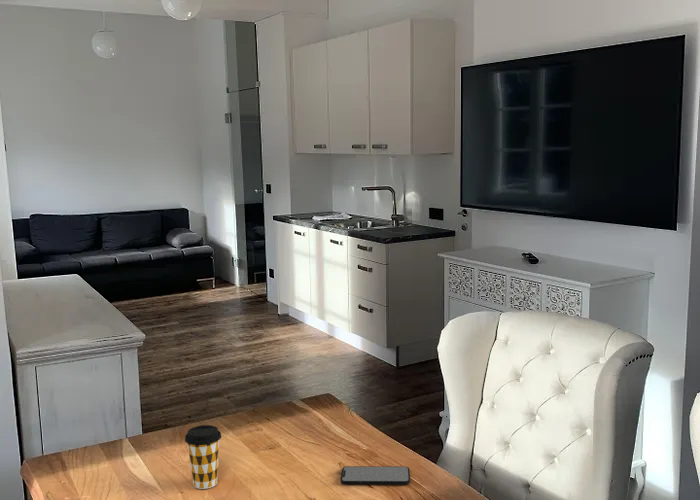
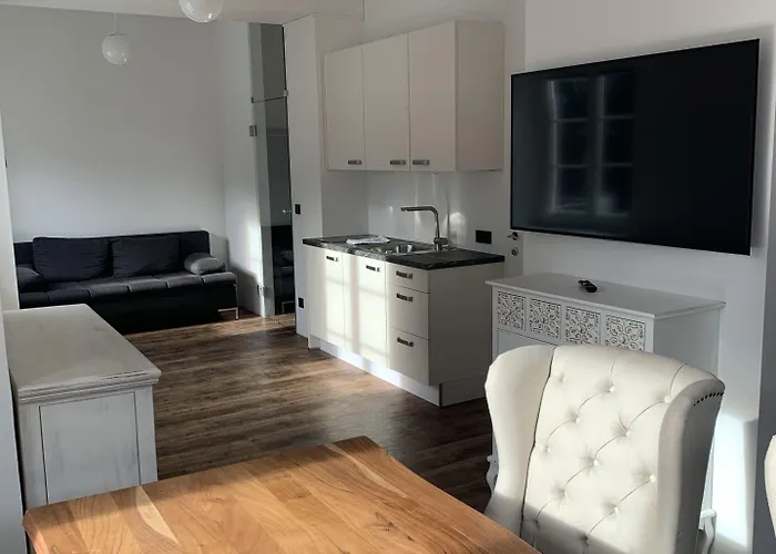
- smartphone [340,465,411,485]
- coffee cup [184,424,222,490]
